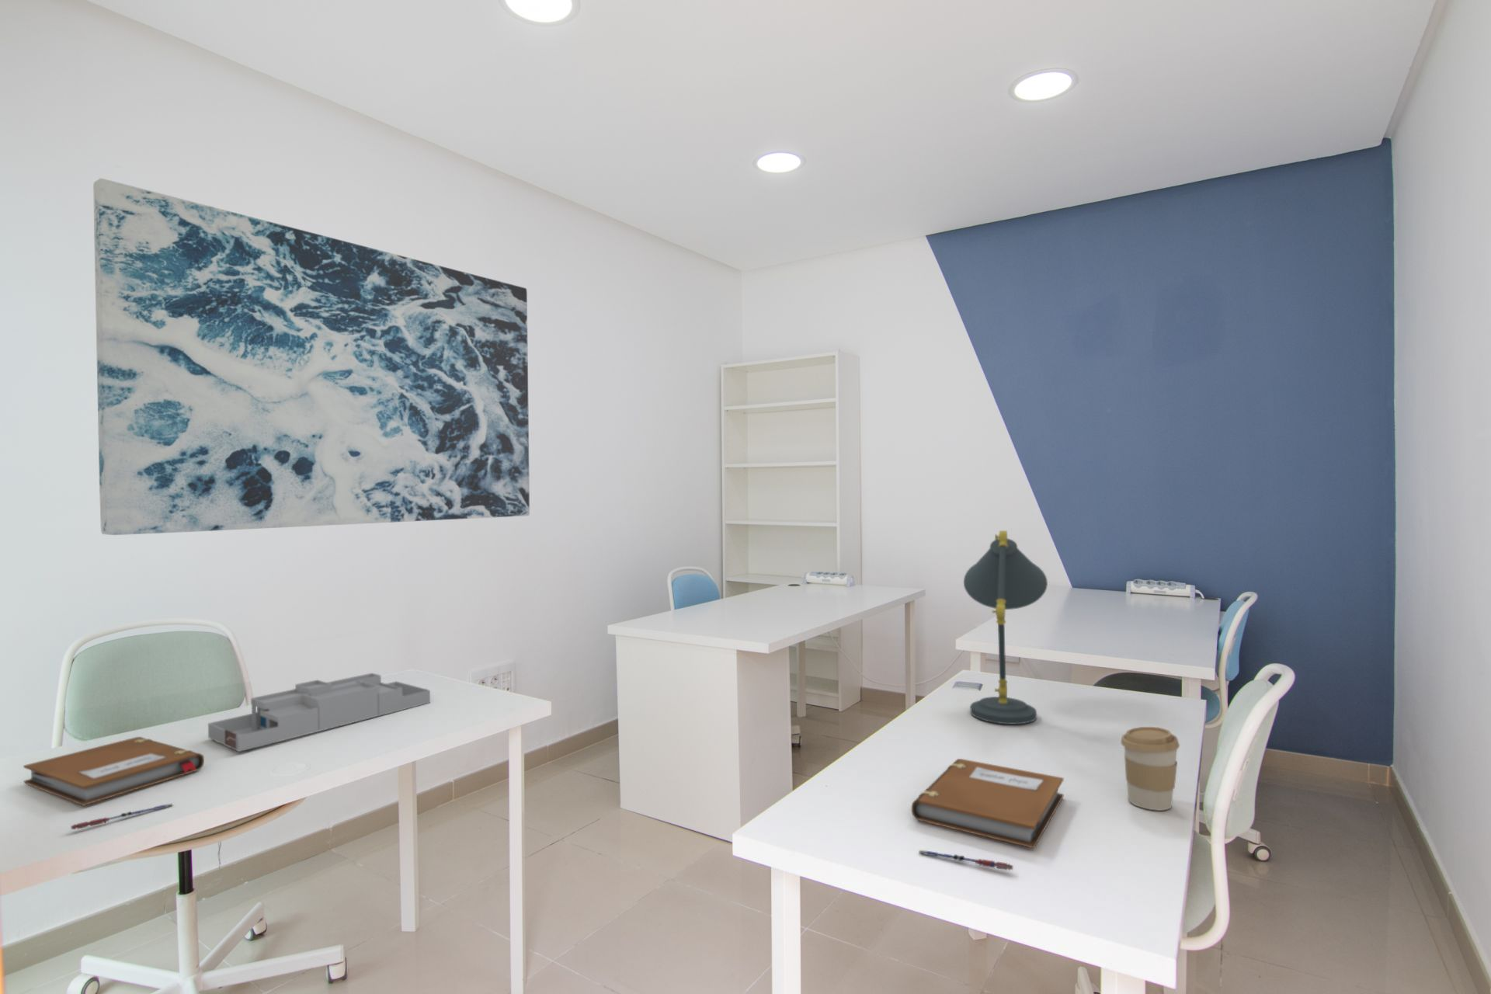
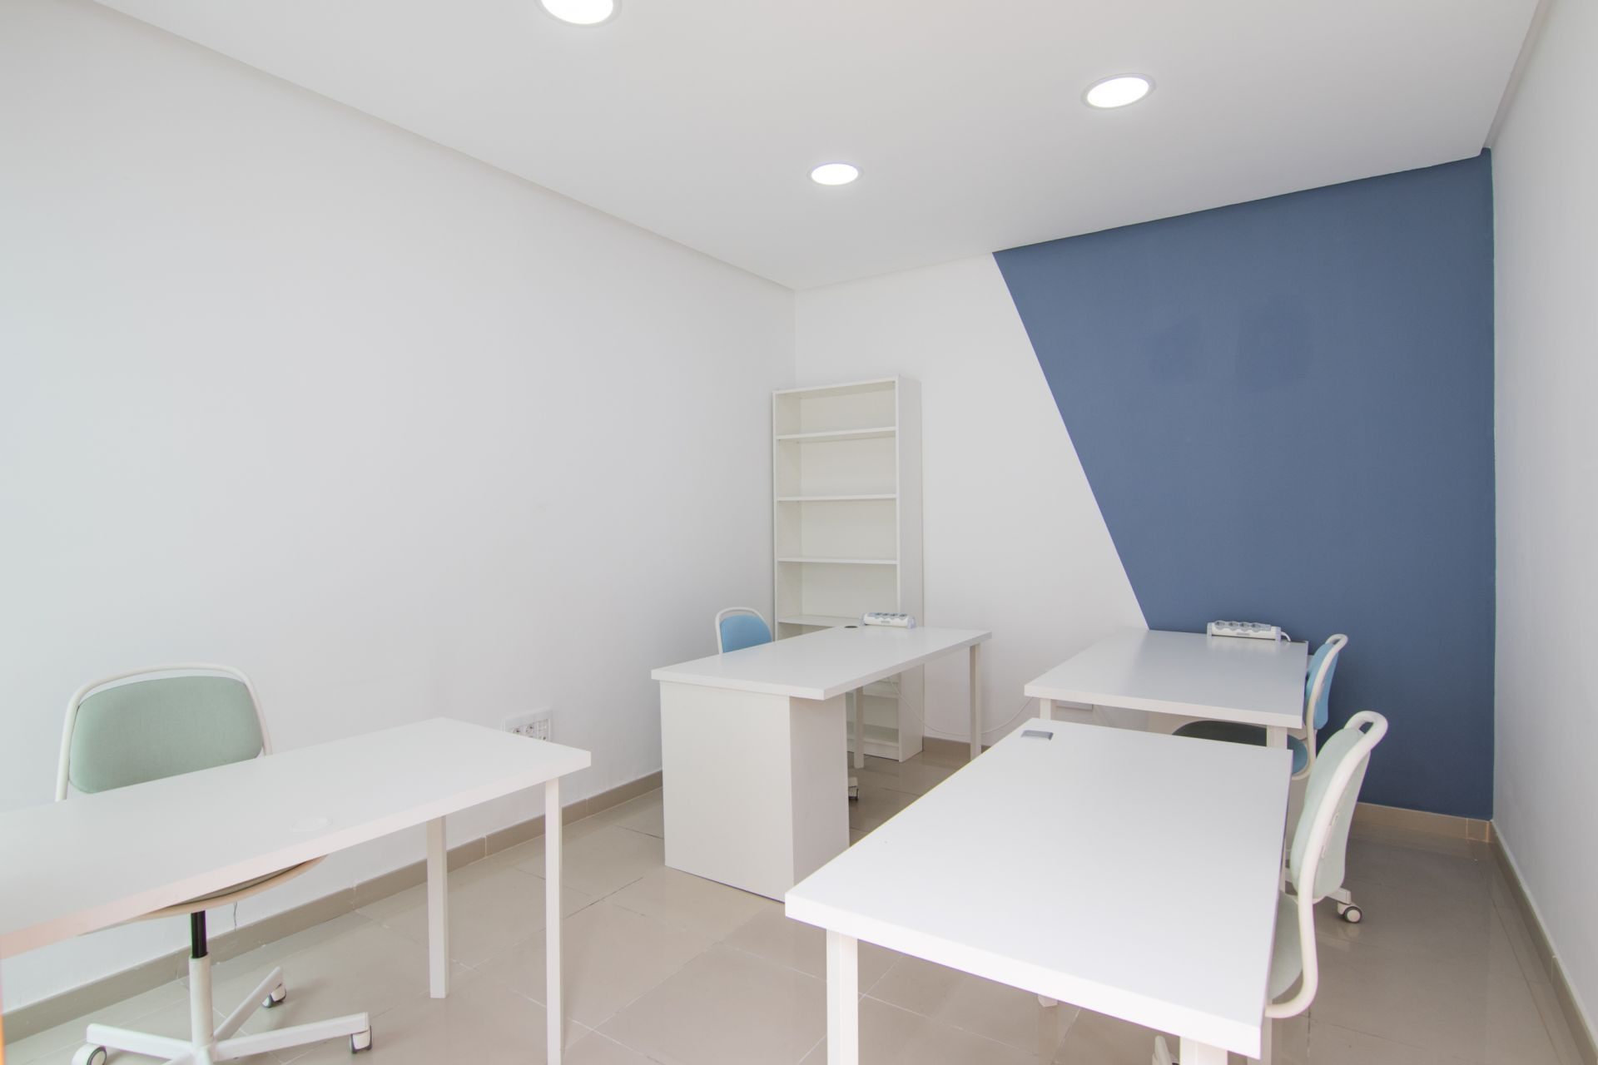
- notebook [911,758,1064,850]
- wall art [92,178,530,536]
- desk organizer [207,672,430,752]
- pen [70,803,174,830]
- coffee cup [1120,726,1180,811]
- notebook [22,737,205,807]
- pen [917,850,1014,871]
- desk lamp [963,529,1048,724]
